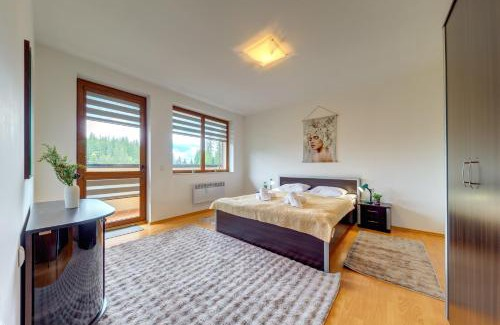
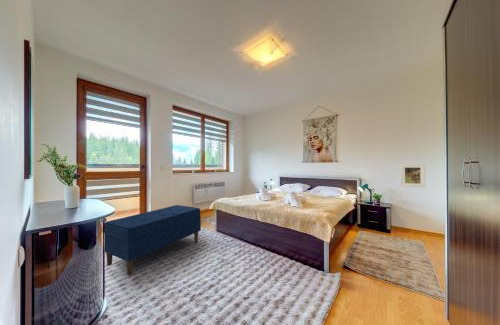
+ bench [104,204,202,277]
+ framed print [400,163,426,189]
